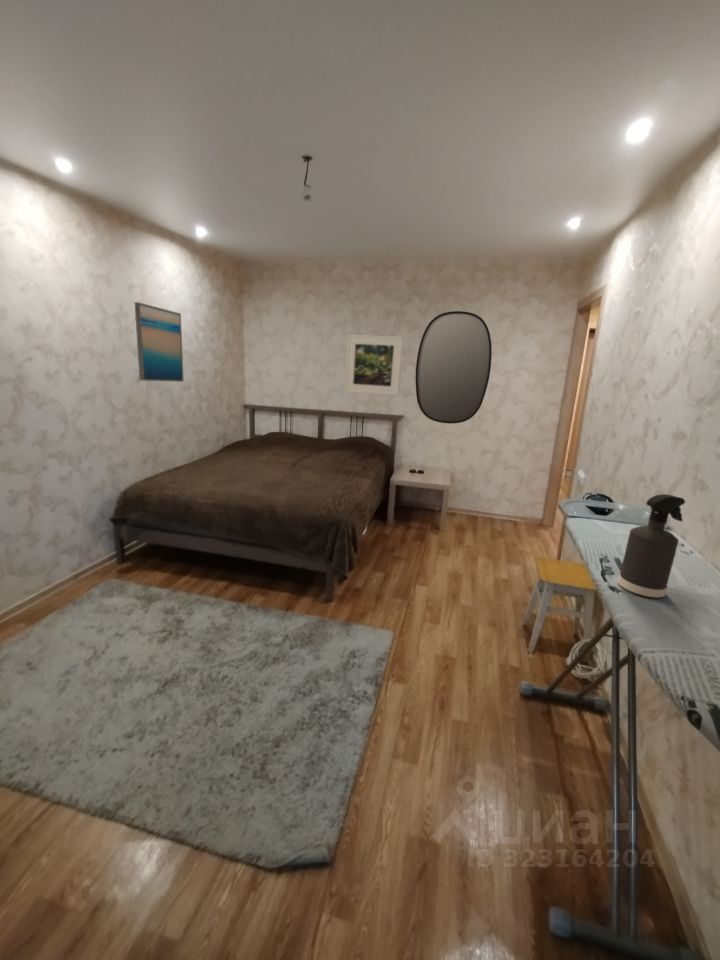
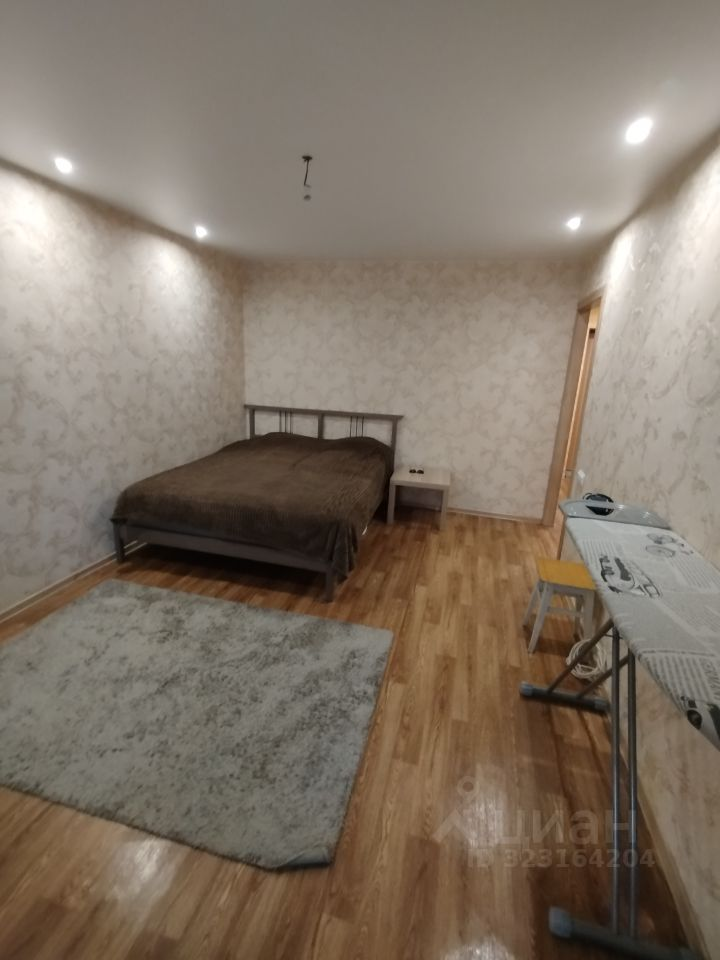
- spray bottle [617,493,686,598]
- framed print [344,334,405,397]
- wall art [134,301,185,383]
- home mirror [415,310,493,425]
